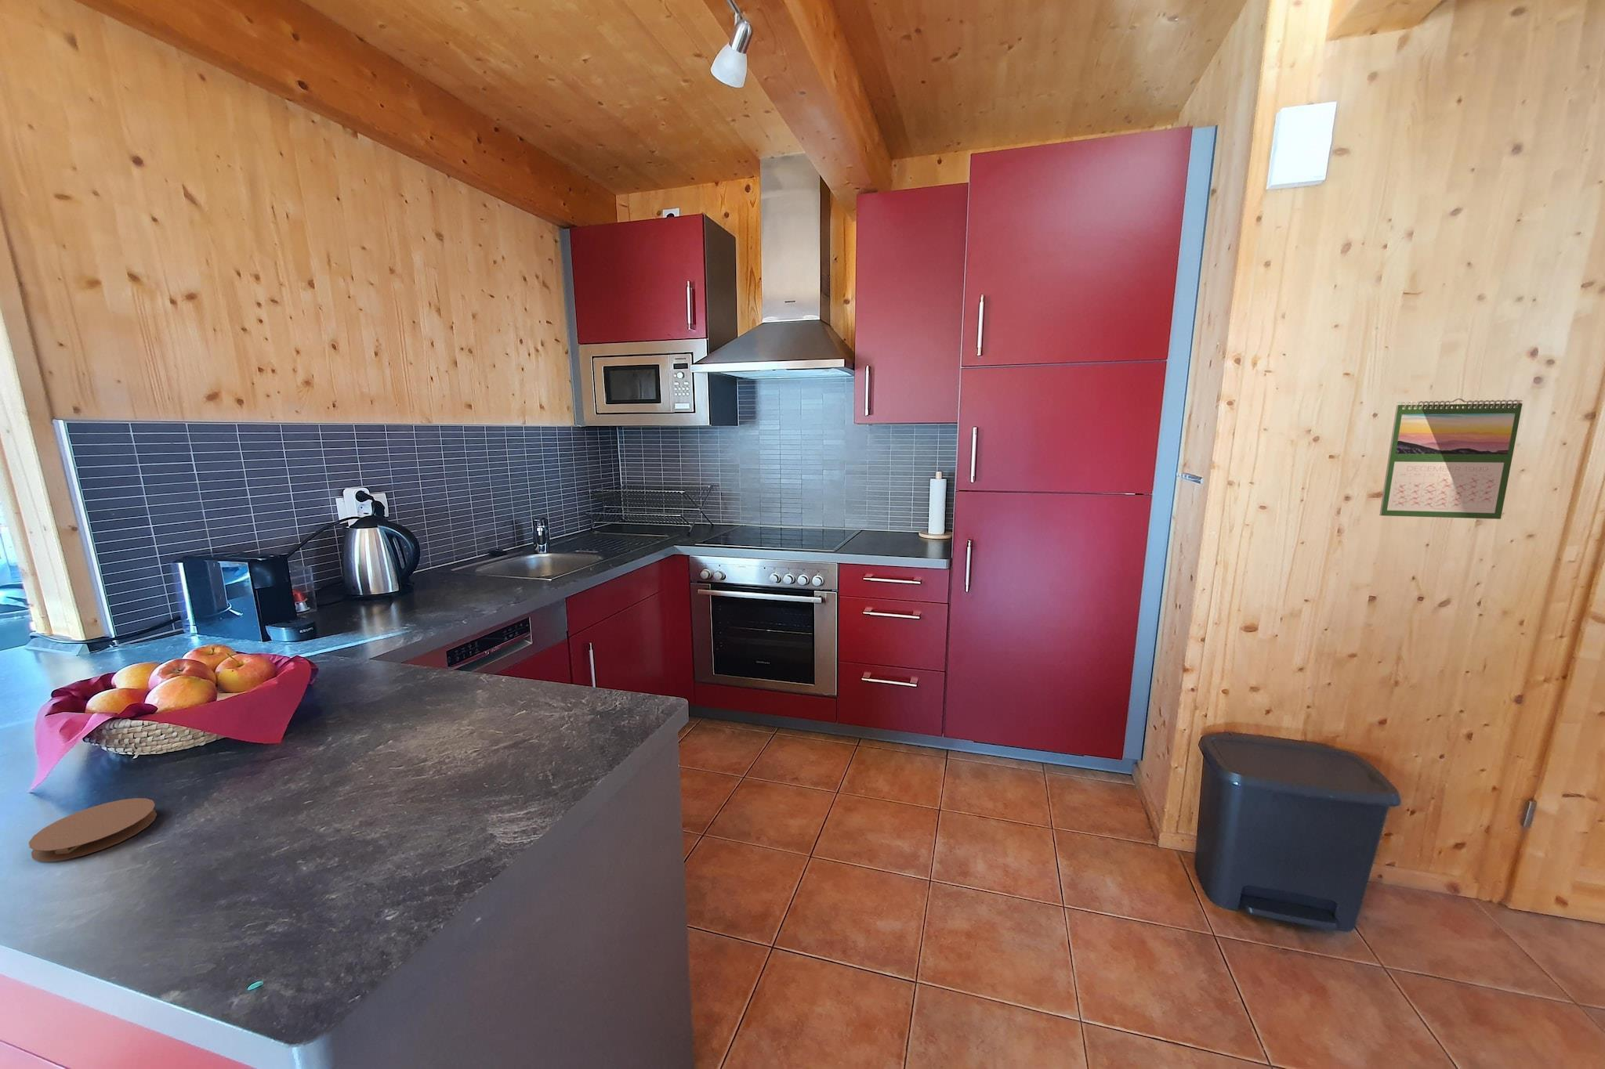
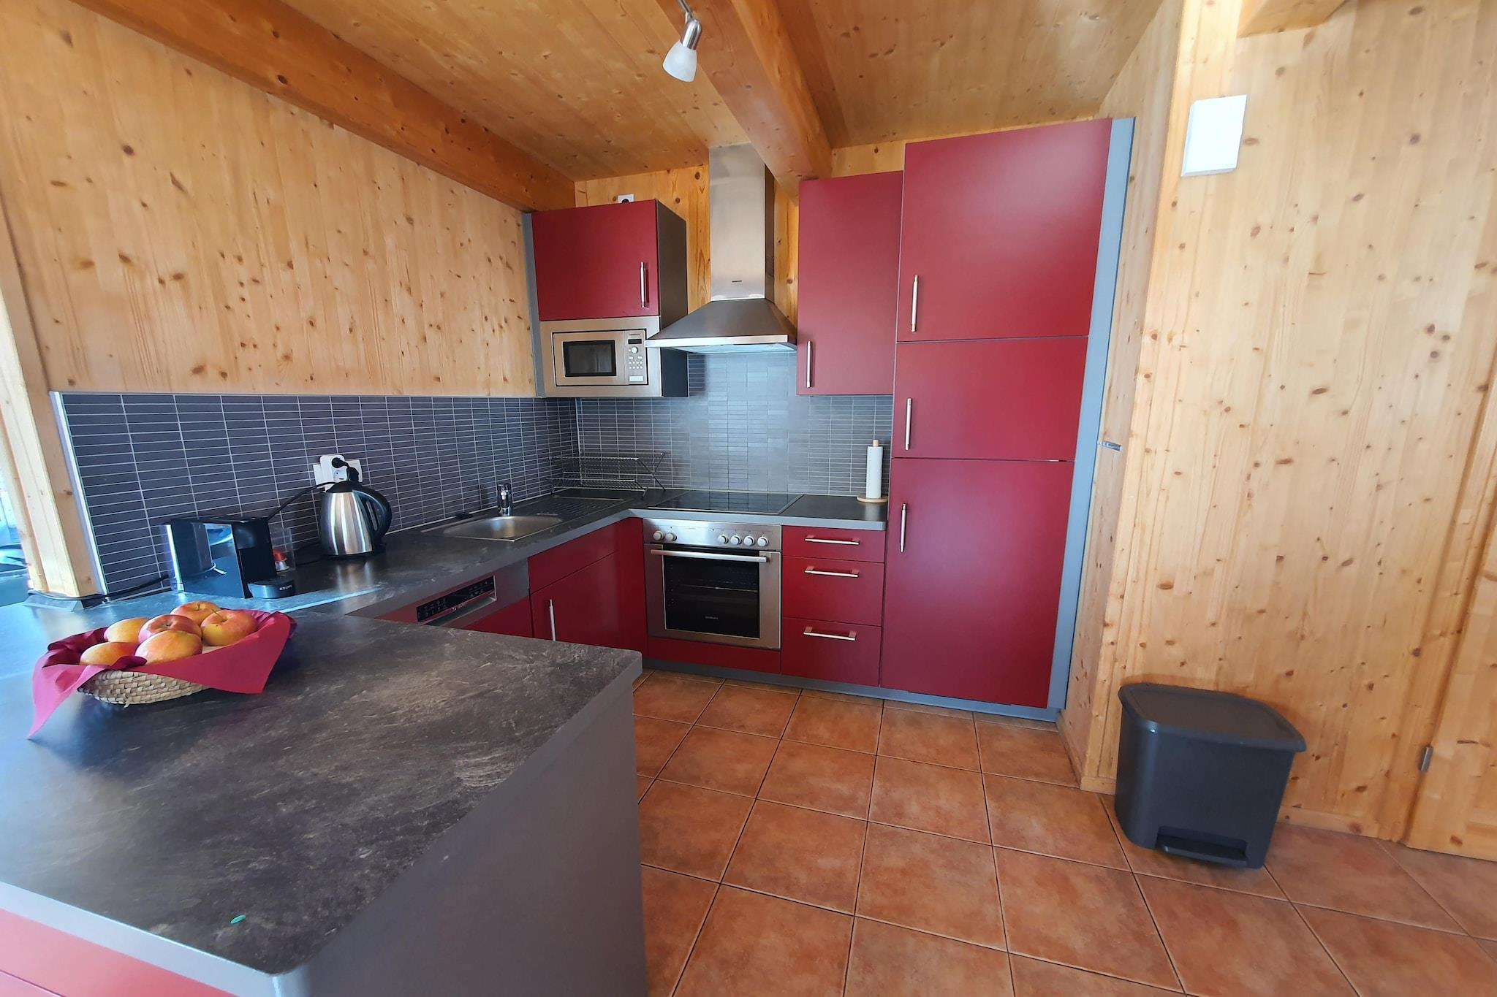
- calendar [1378,397,1524,520]
- coaster [29,797,158,863]
